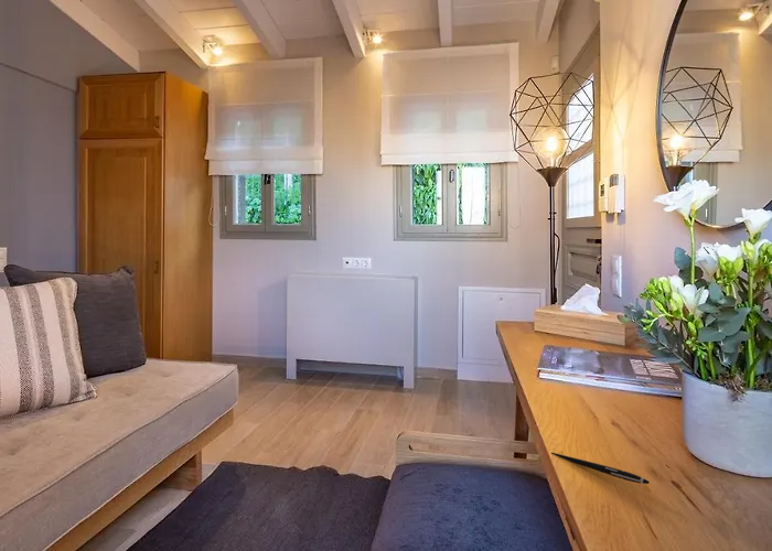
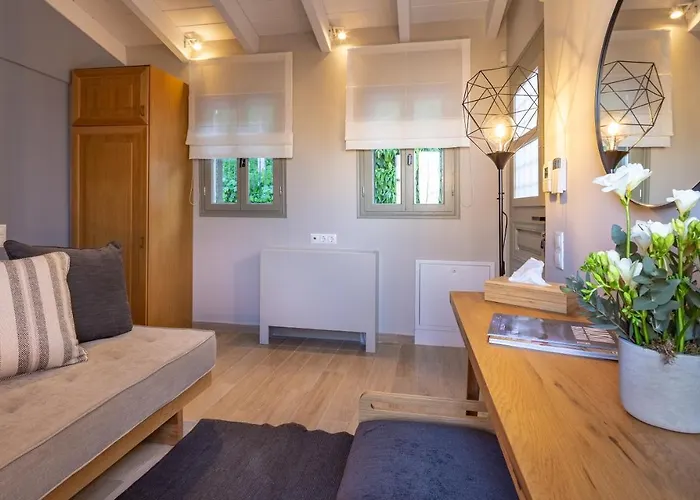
- pen [550,452,651,485]
